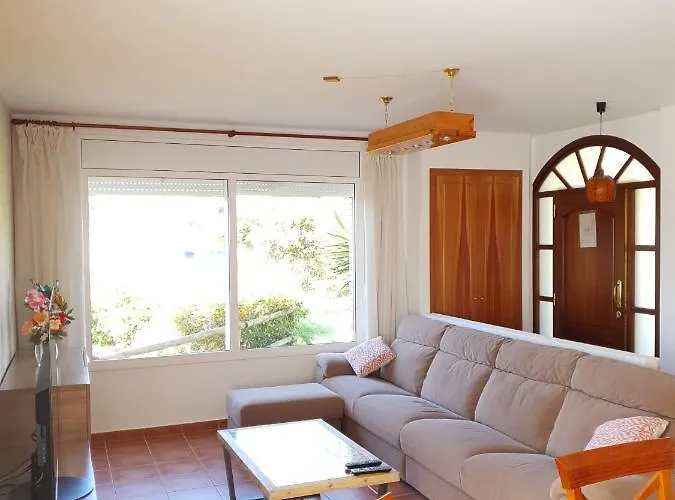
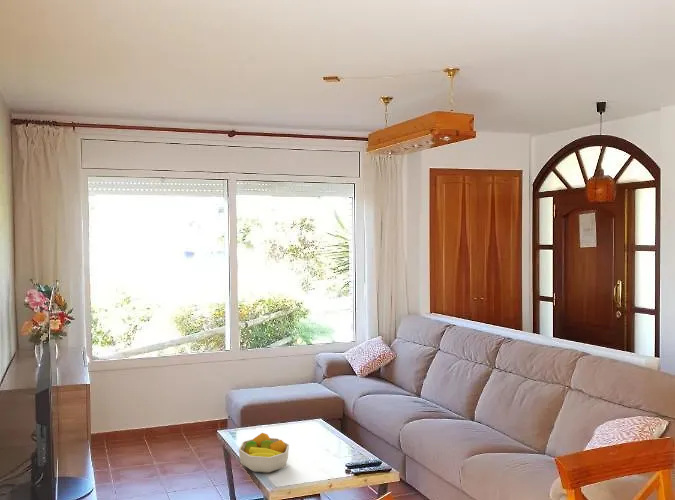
+ fruit bowl [238,432,290,474]
